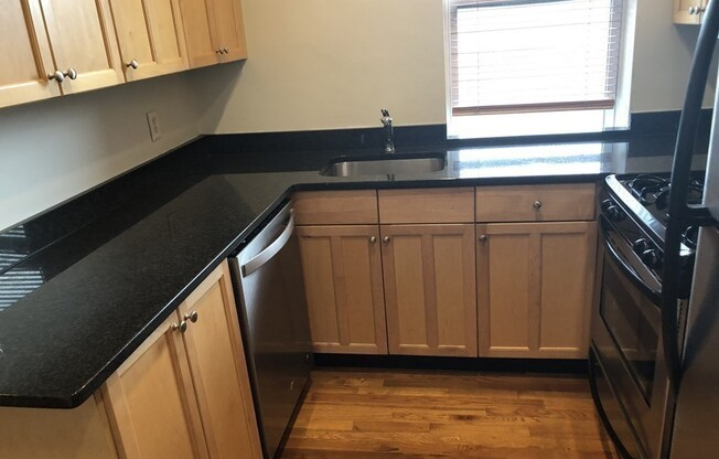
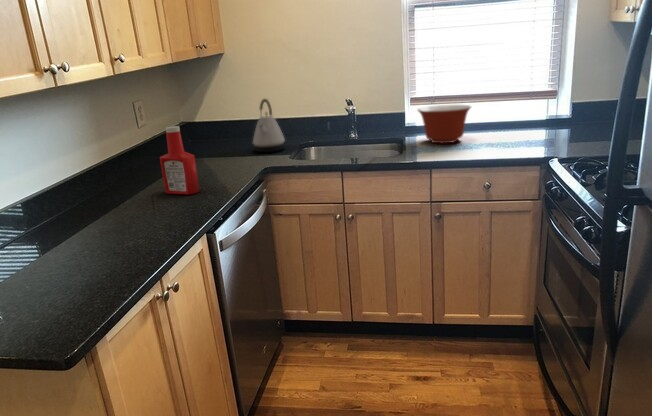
+ kettle [252,98,286,153]
+ mixing bowl [416,104,472,144]
+ soap bottle [159,125,200,196]
